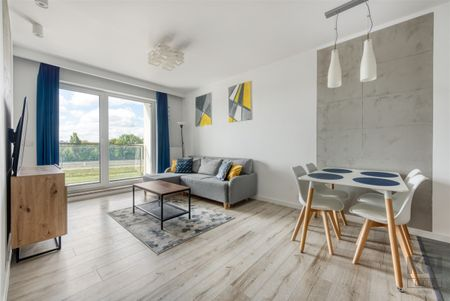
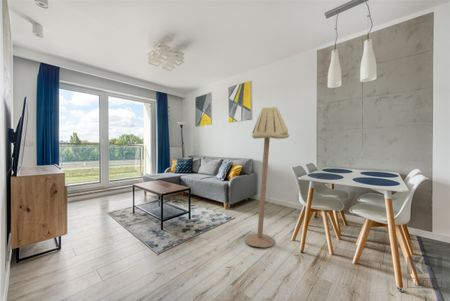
+ floor lamp [244,106,290,249]
